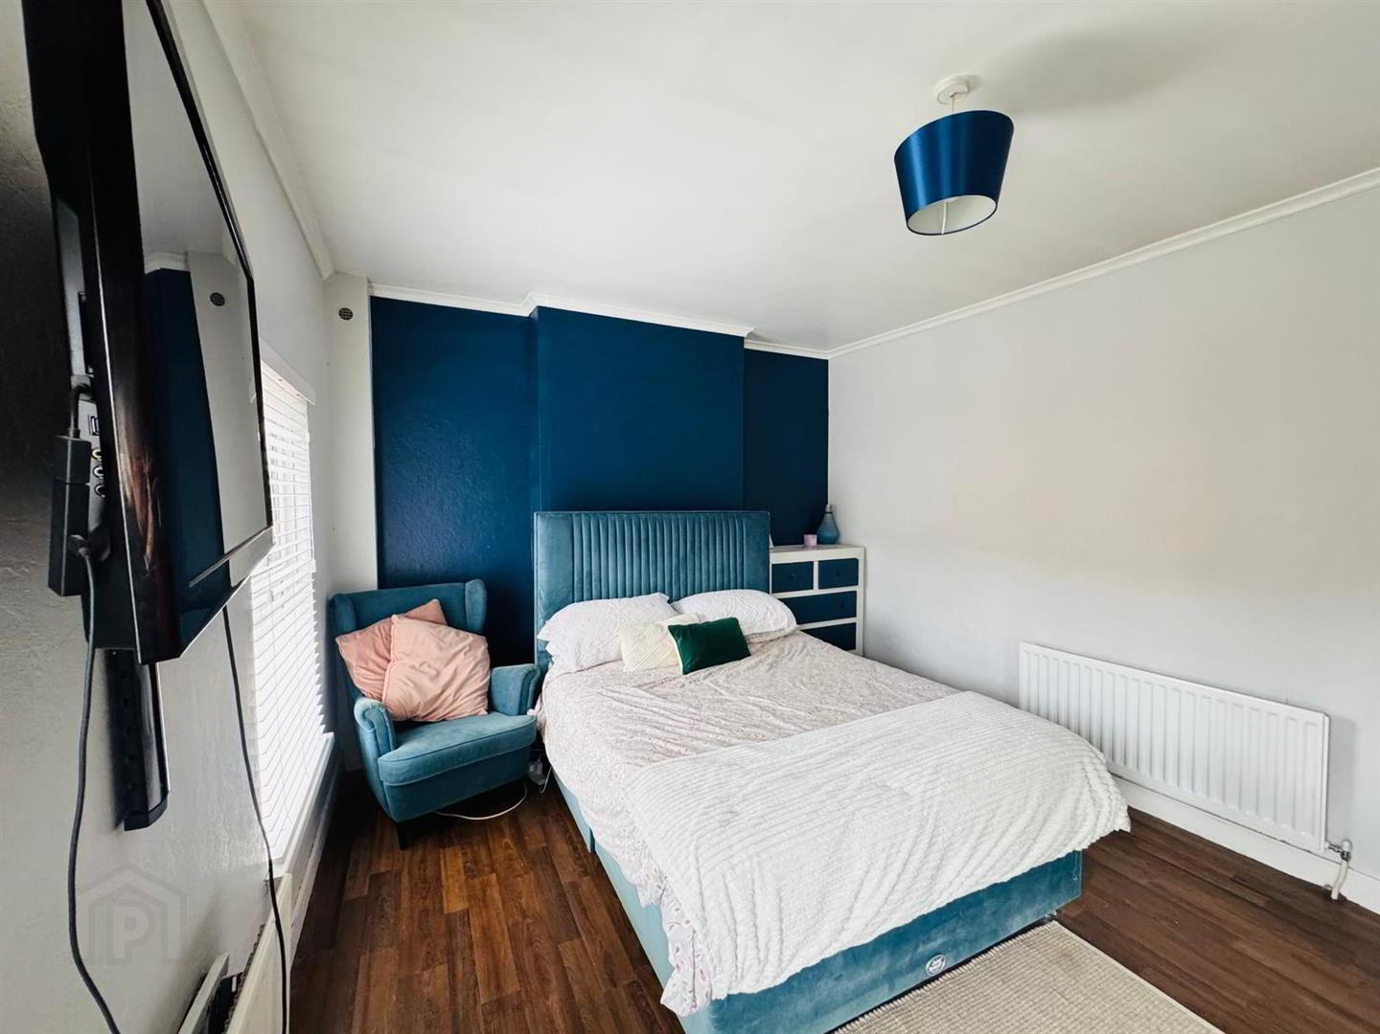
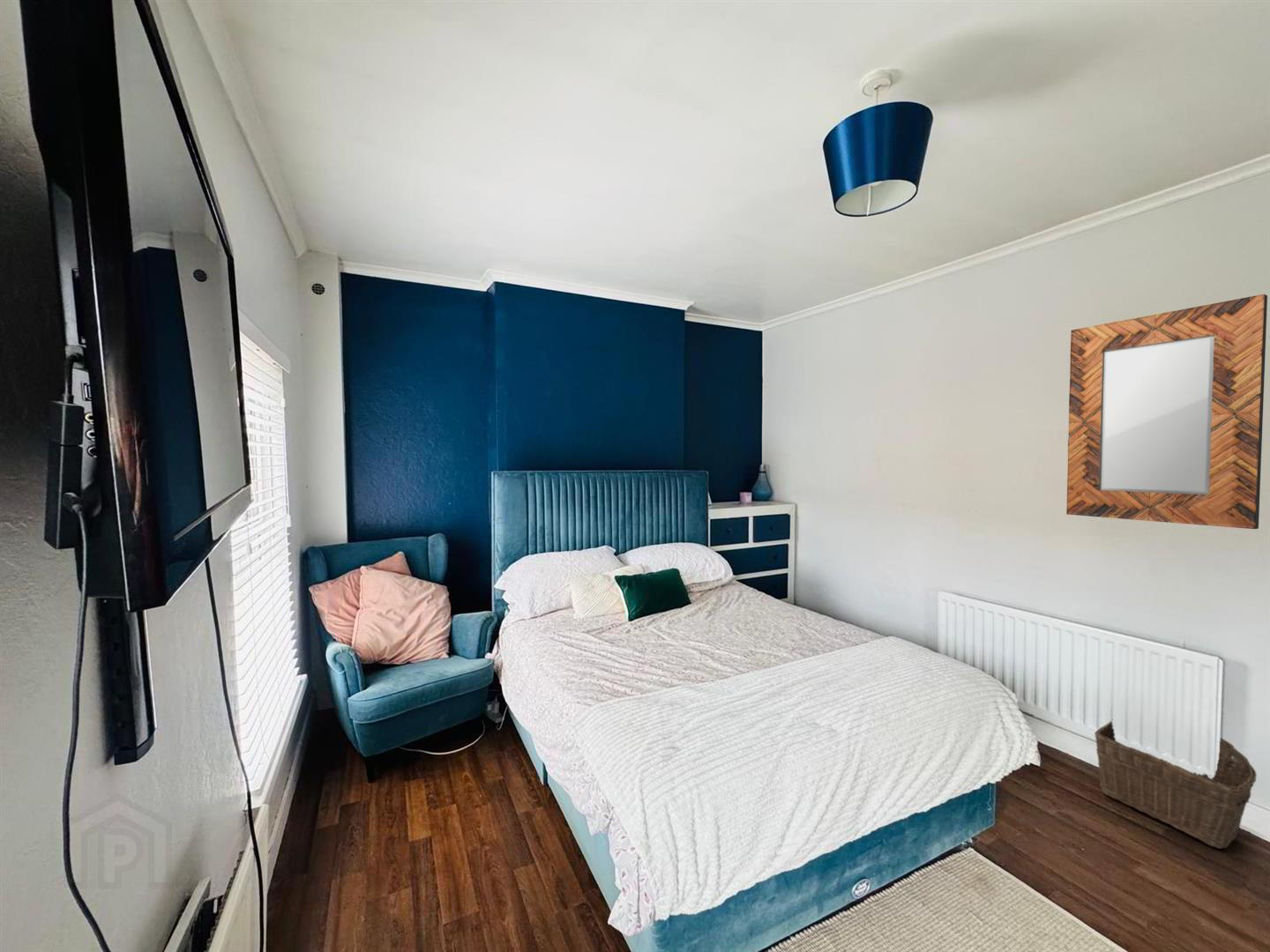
+ home mirror [1065,294,1268,530]
+ wicker basket [1094,720,1258,849]
